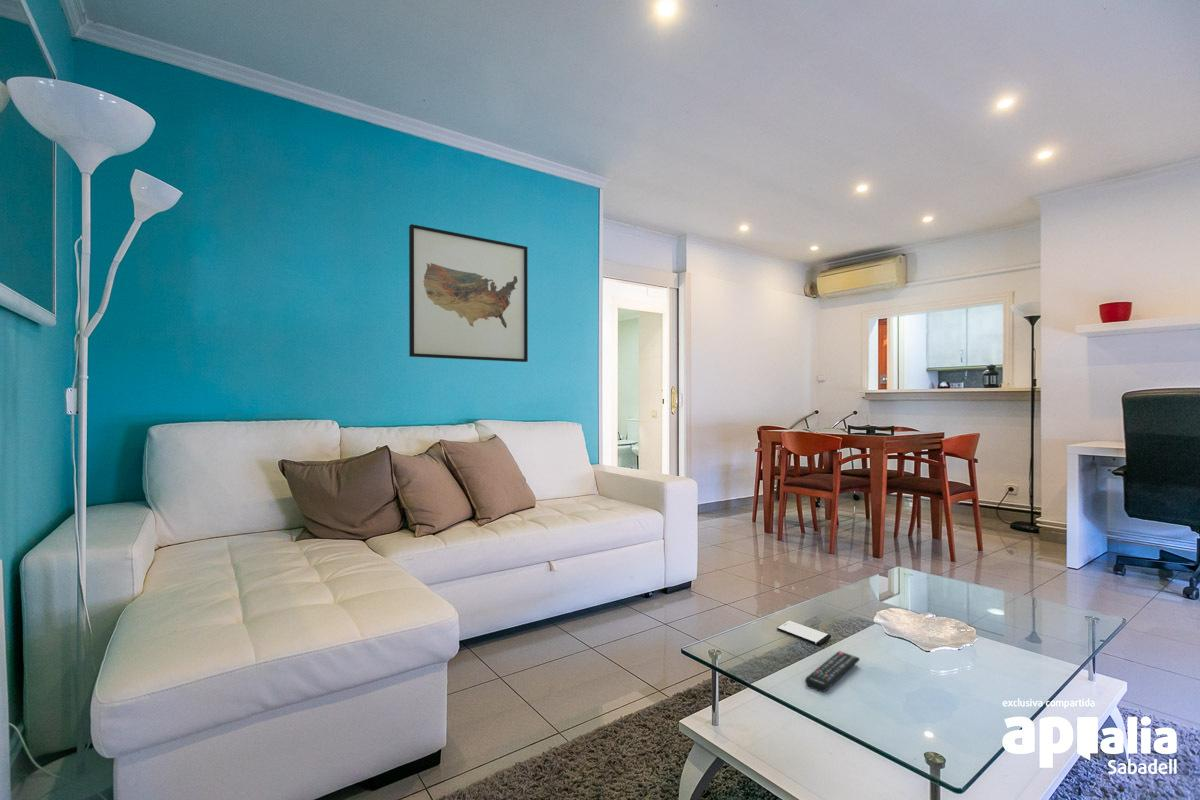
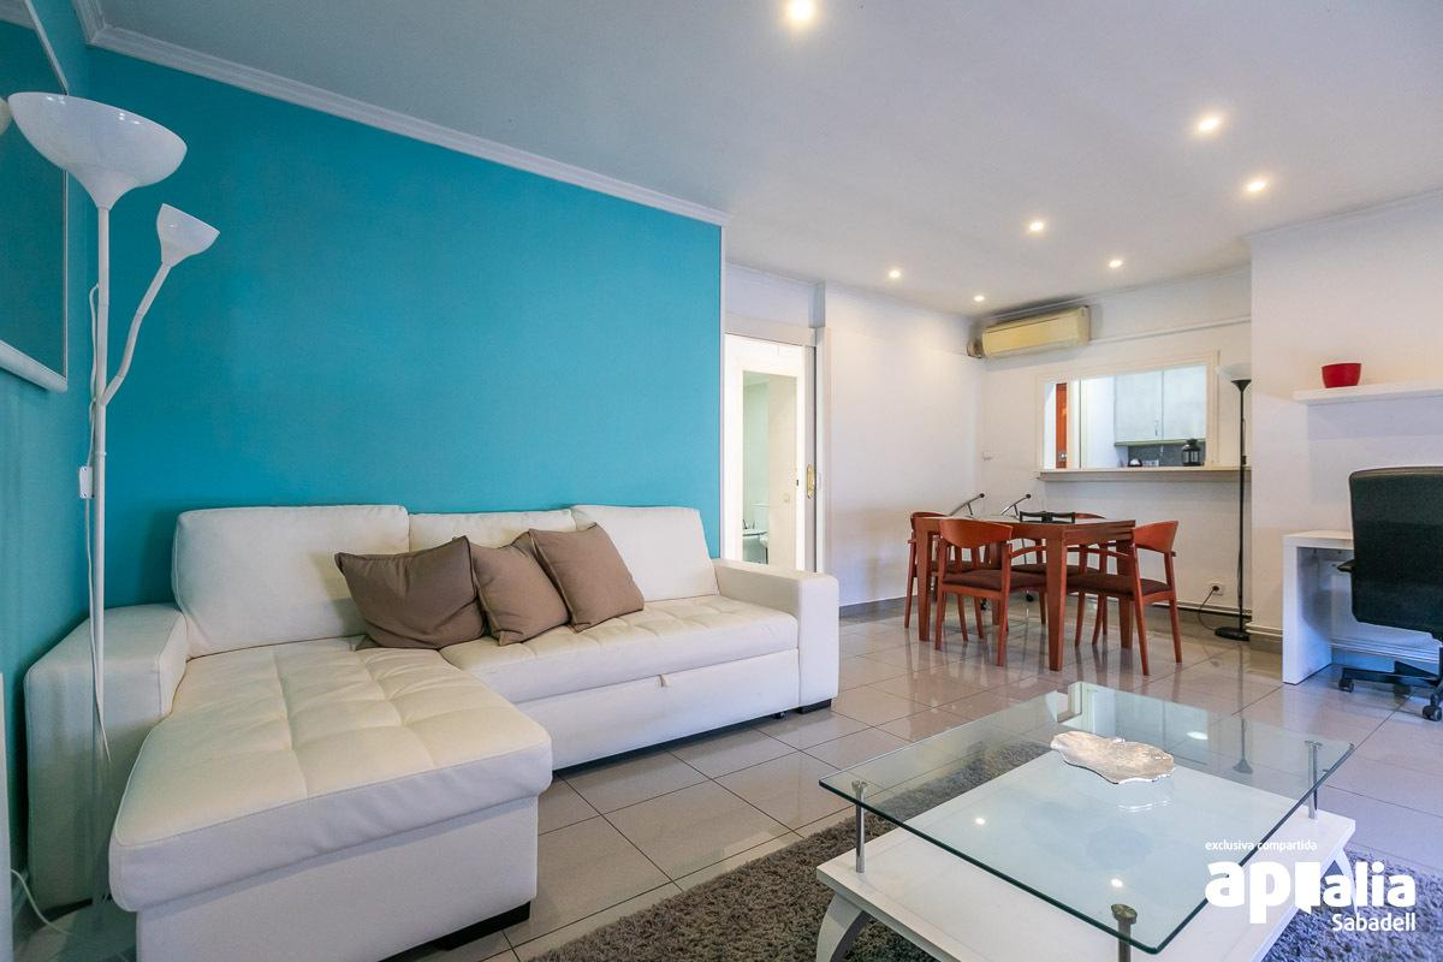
- smartphone [776,619,832,646]
- remote control [804,650,861,693]
- wall art [408,223,529,363]
